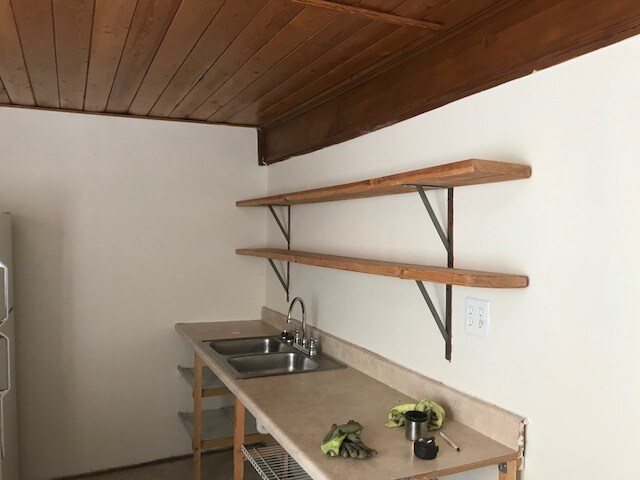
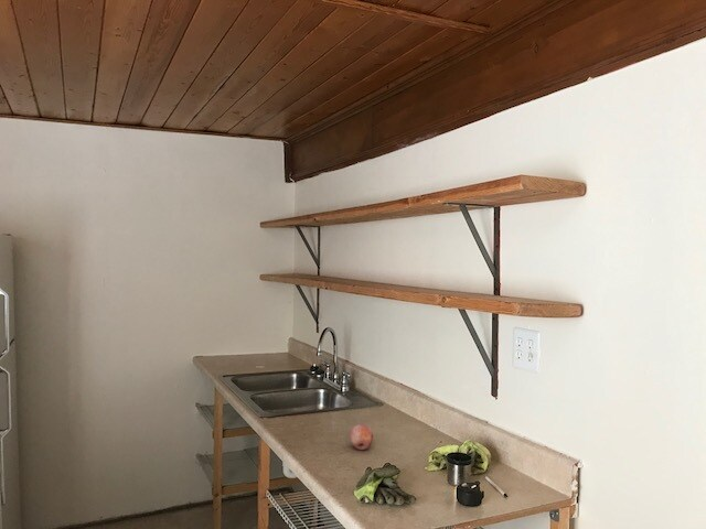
+ fruit [349,424,374,451]
